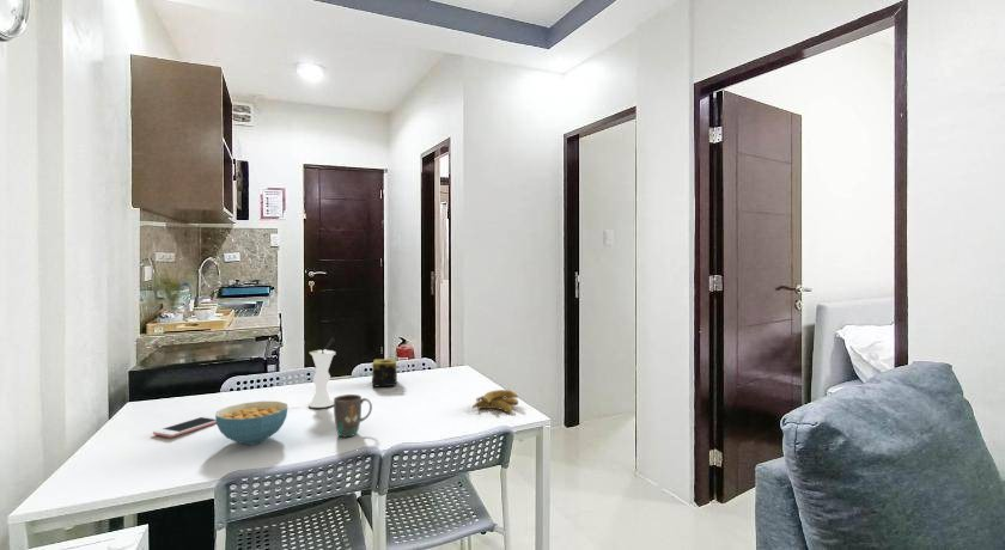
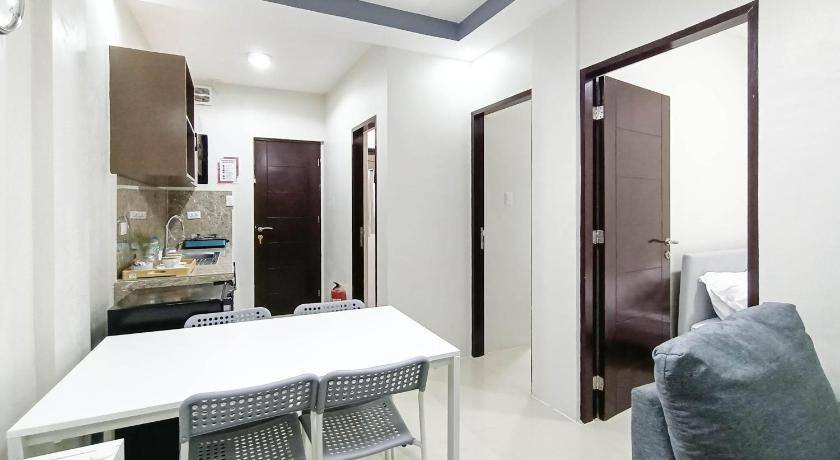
- cell phone [152,415,217,439]
- vase [307,336,337,409]
- cereal bowl [214,401,288,446]
- mug [333,393,373,438]
- candle [371,358,398,387]
- banana [471,389,519,415]
